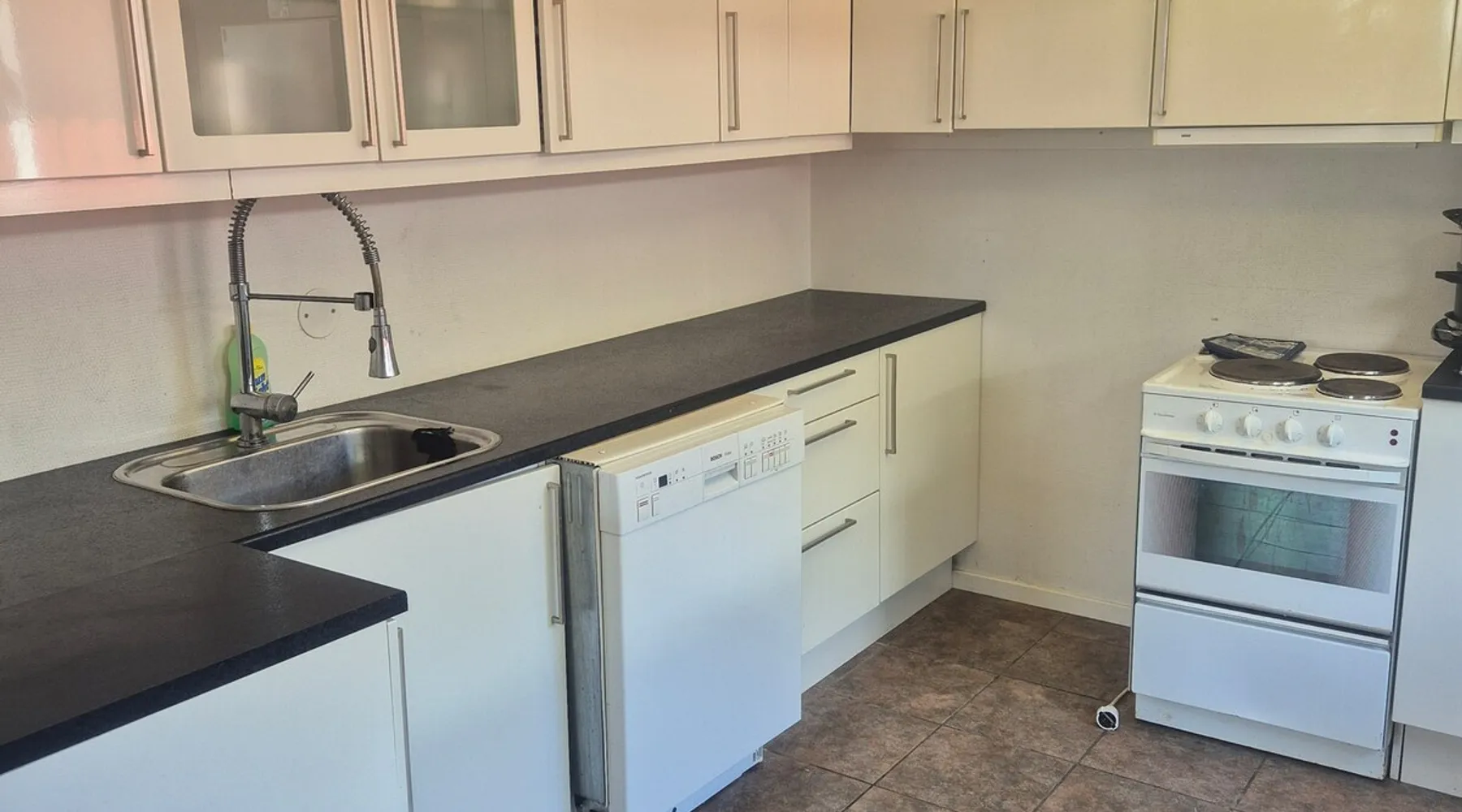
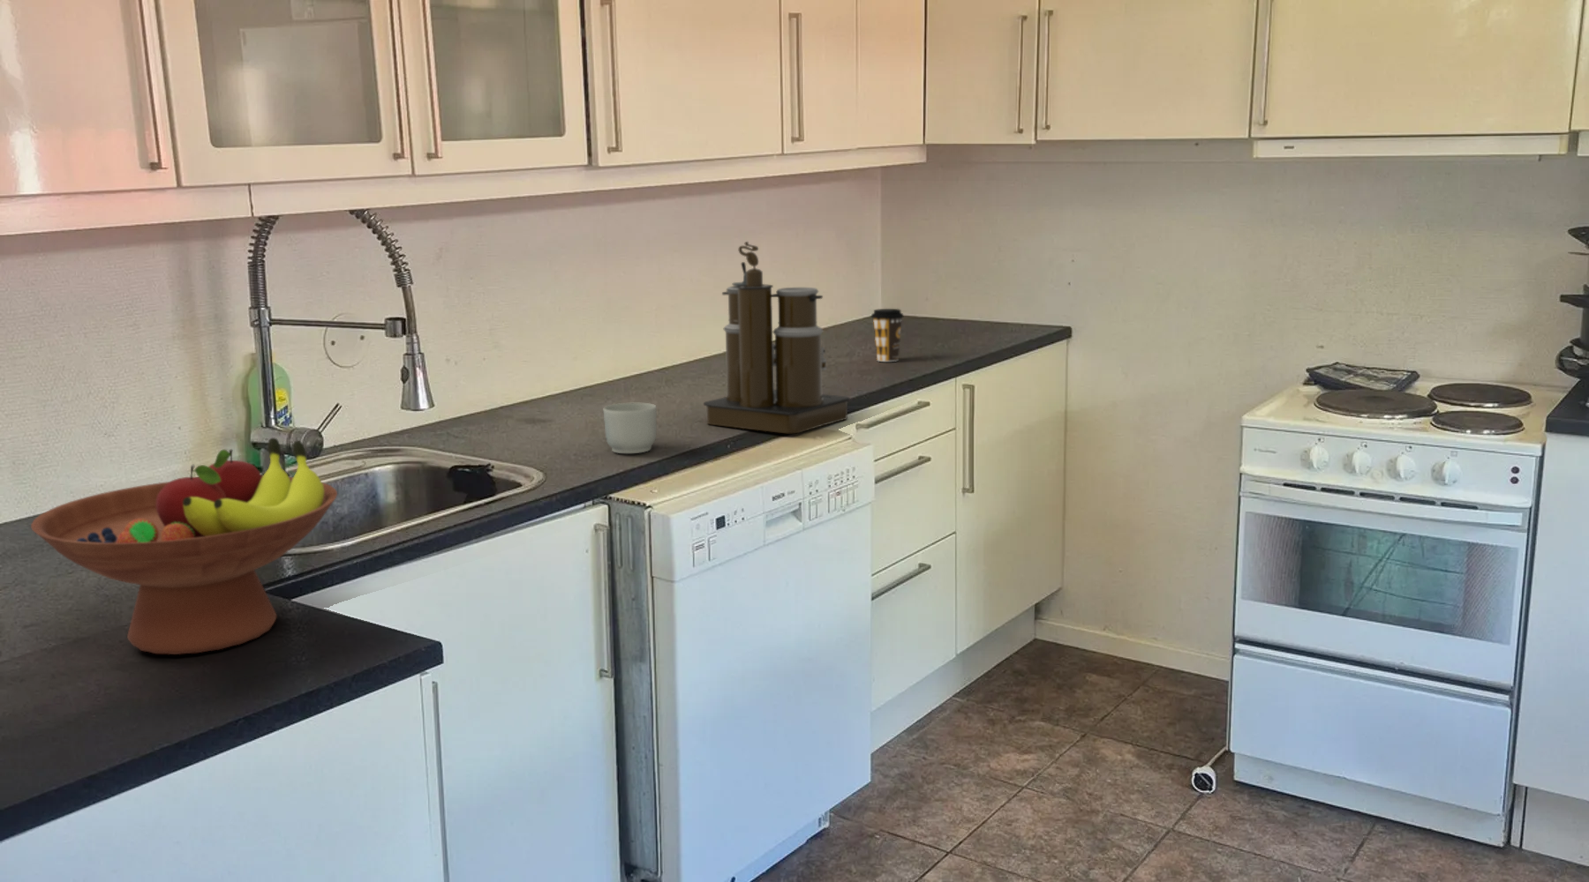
+ fruit bowl [30,437,338,655]
+ coffee cup [871,307,904,363]
+ coffee maker [703,241,851,434]
+ mug [603,402,658,454]
